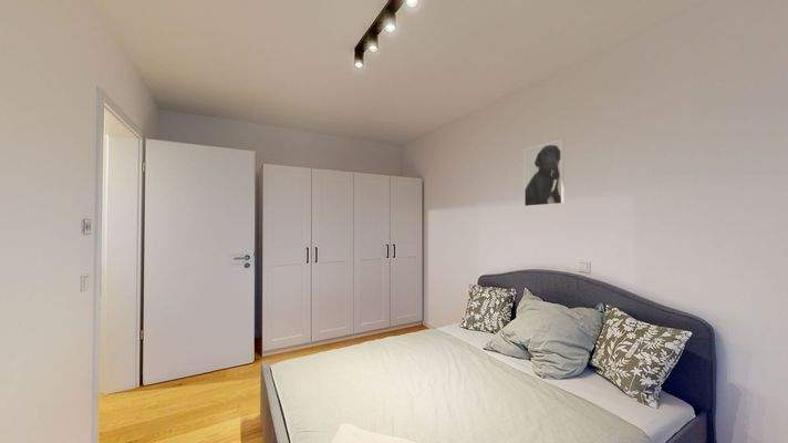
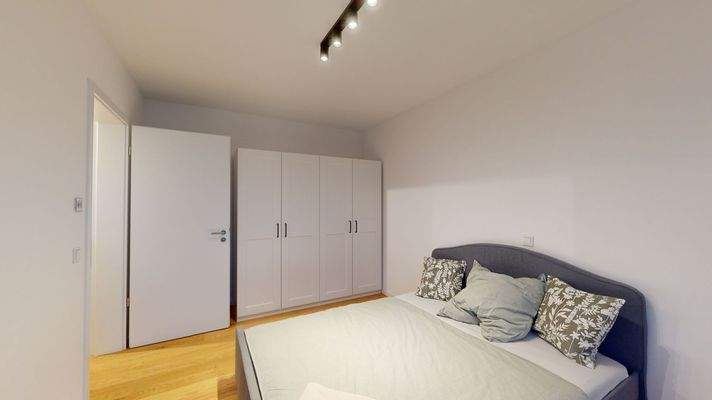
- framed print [523,138,566,207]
